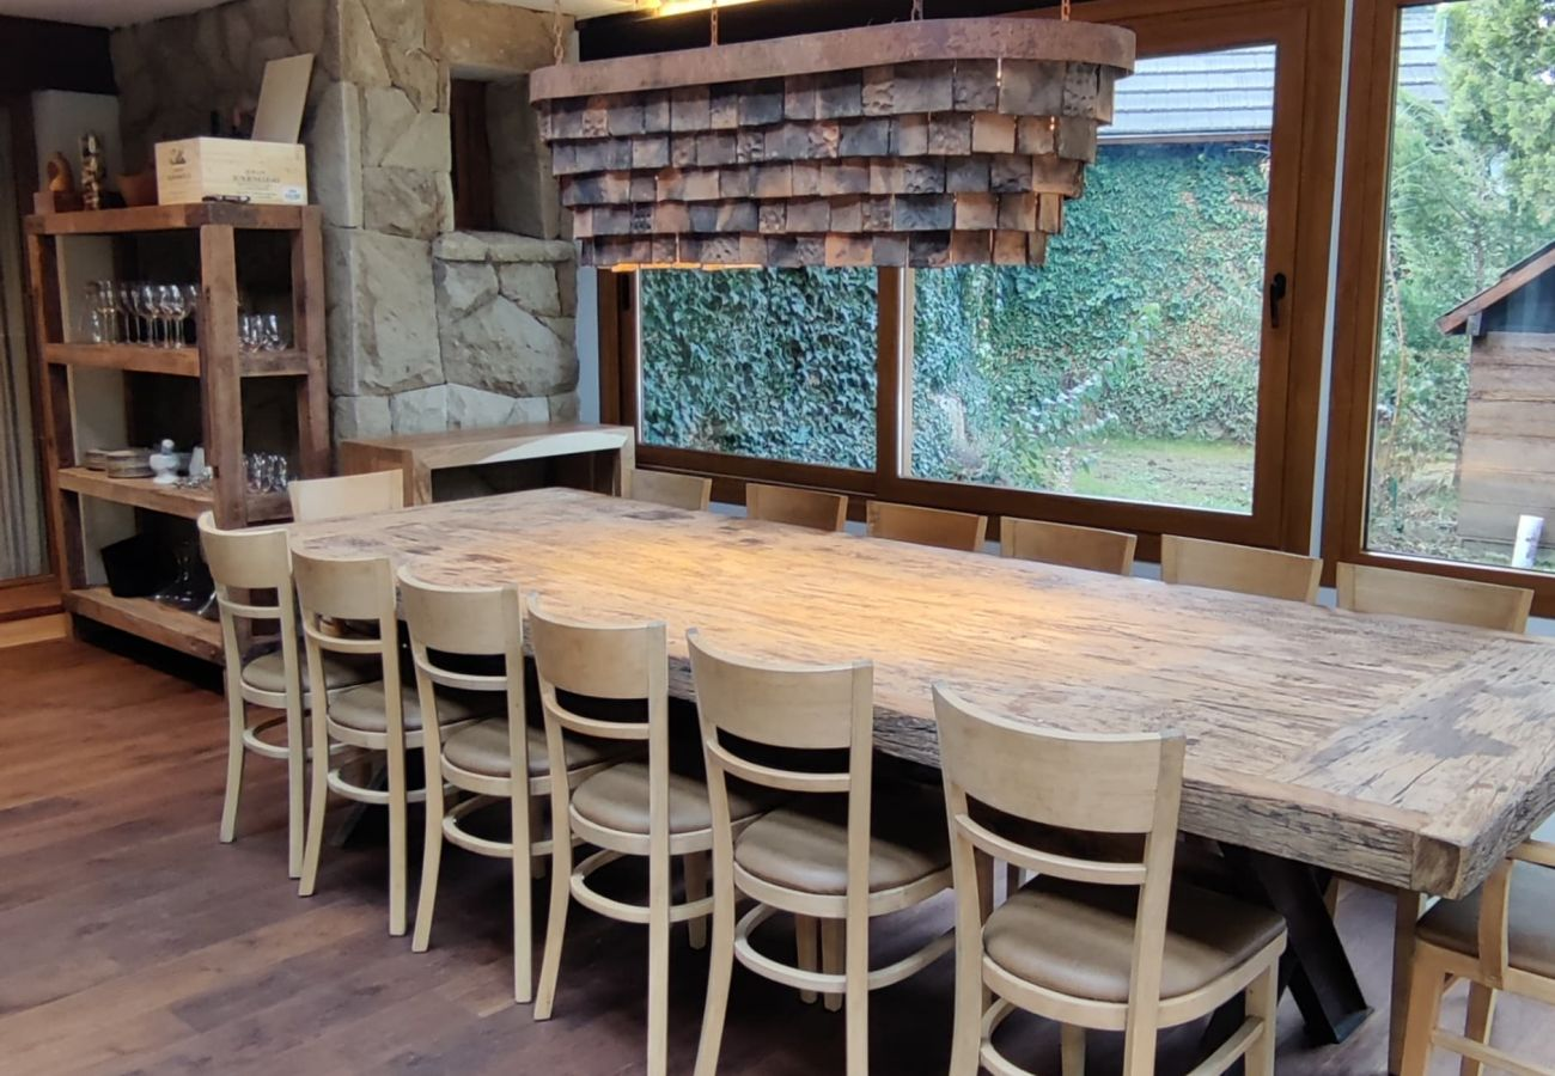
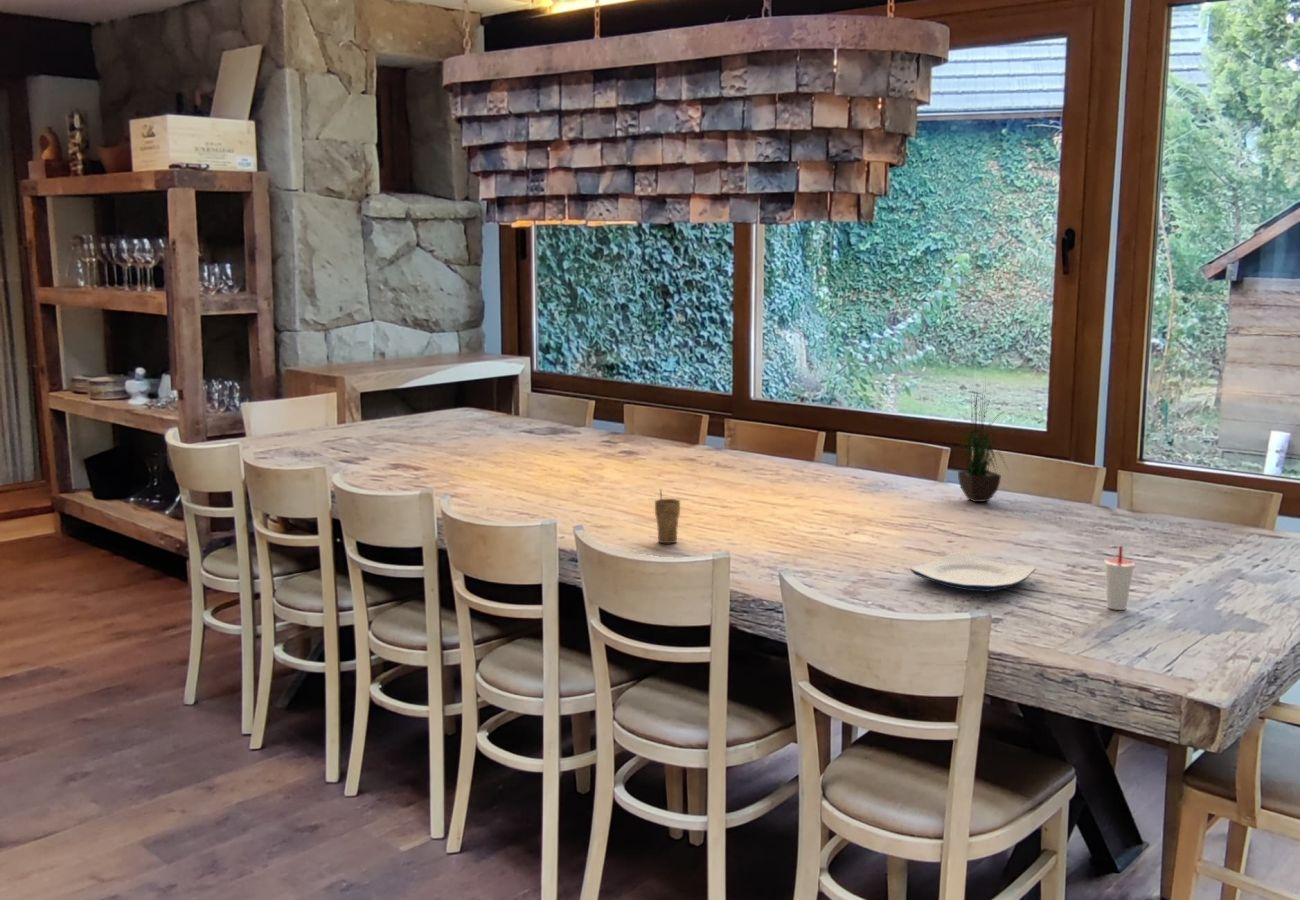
+ potted plant [946,378,1012,503]
+ plate [909,551,1037,593]
+ cup [1103,545,1136,611]
+ cup [654,488,681,544]
